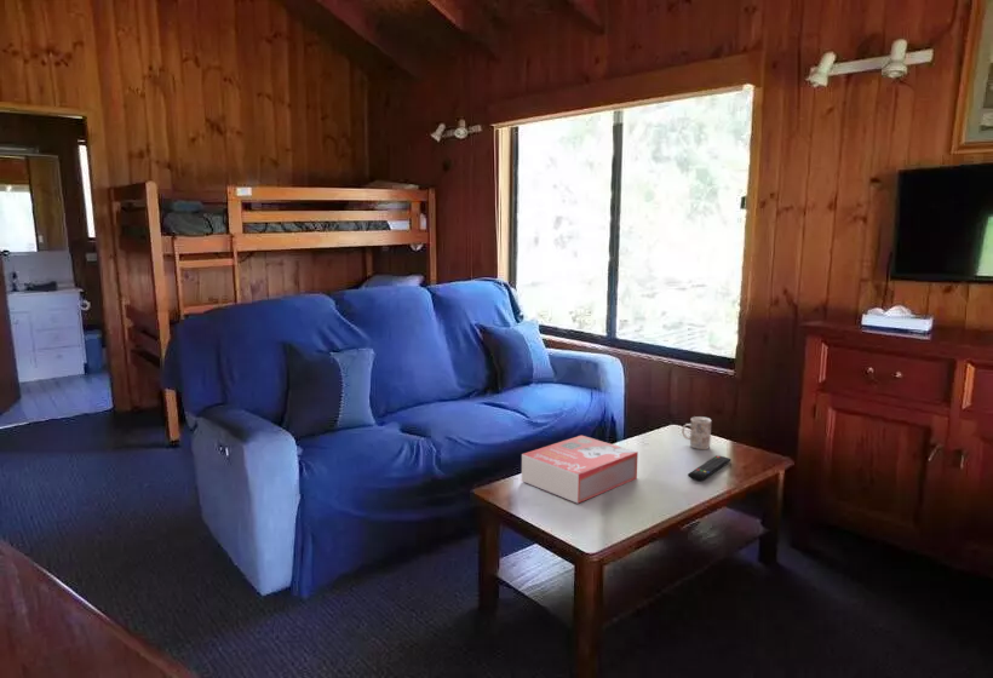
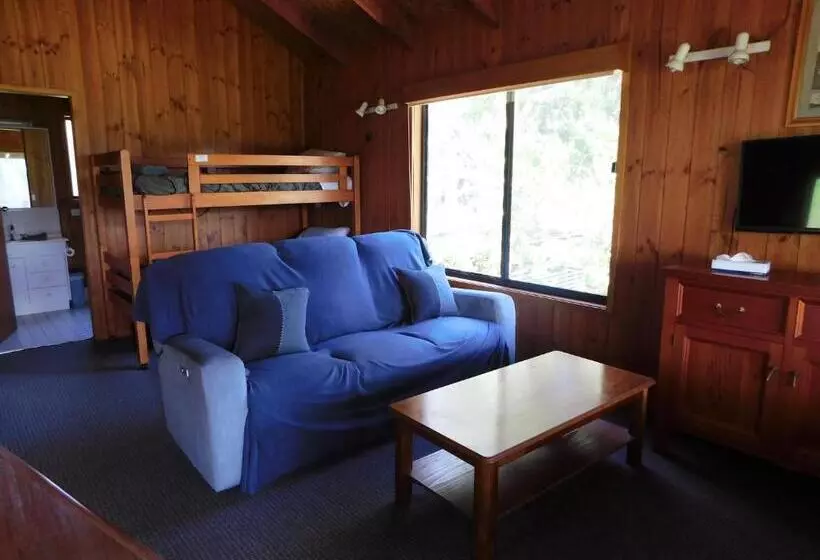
- remote control [687,454,731,482]
- mug [681,415,713,450]
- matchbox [521,435,639,505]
